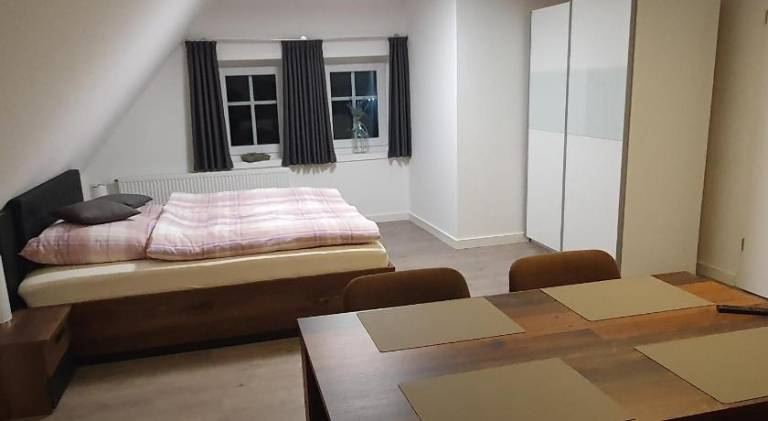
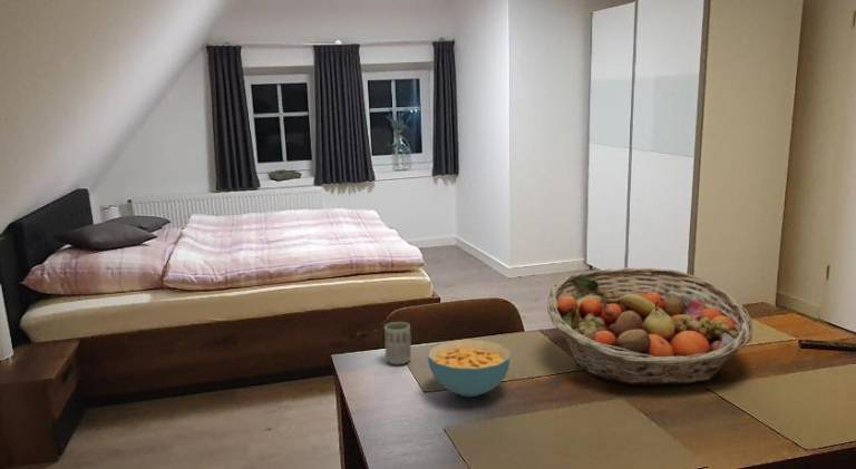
+ cereal bowl [427,339,512,398]
+ cup [383,321,412,365]
+ fruit basket [546,266,755,387]
